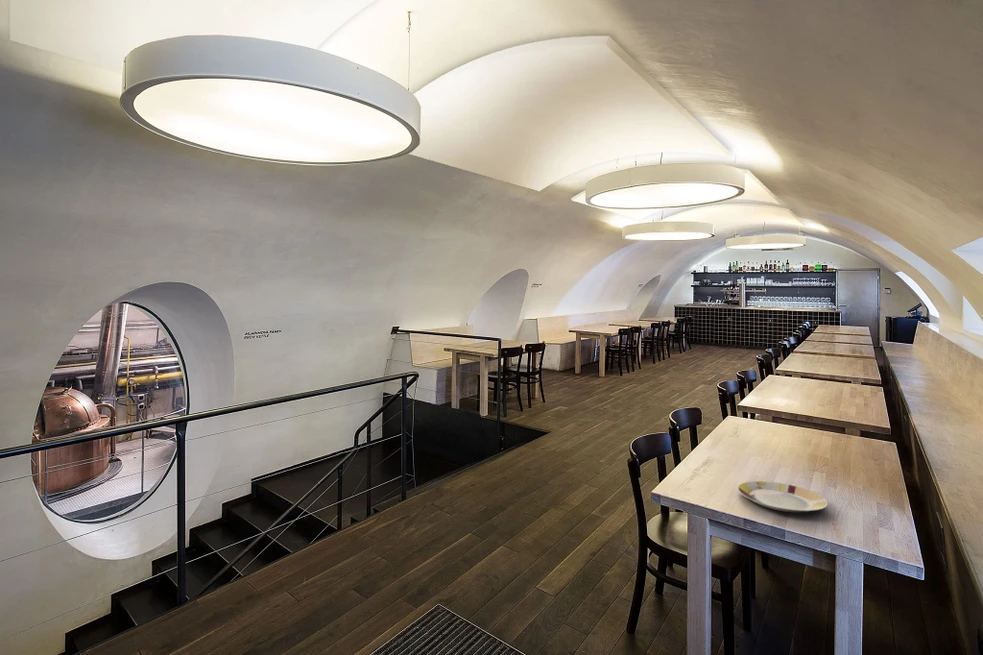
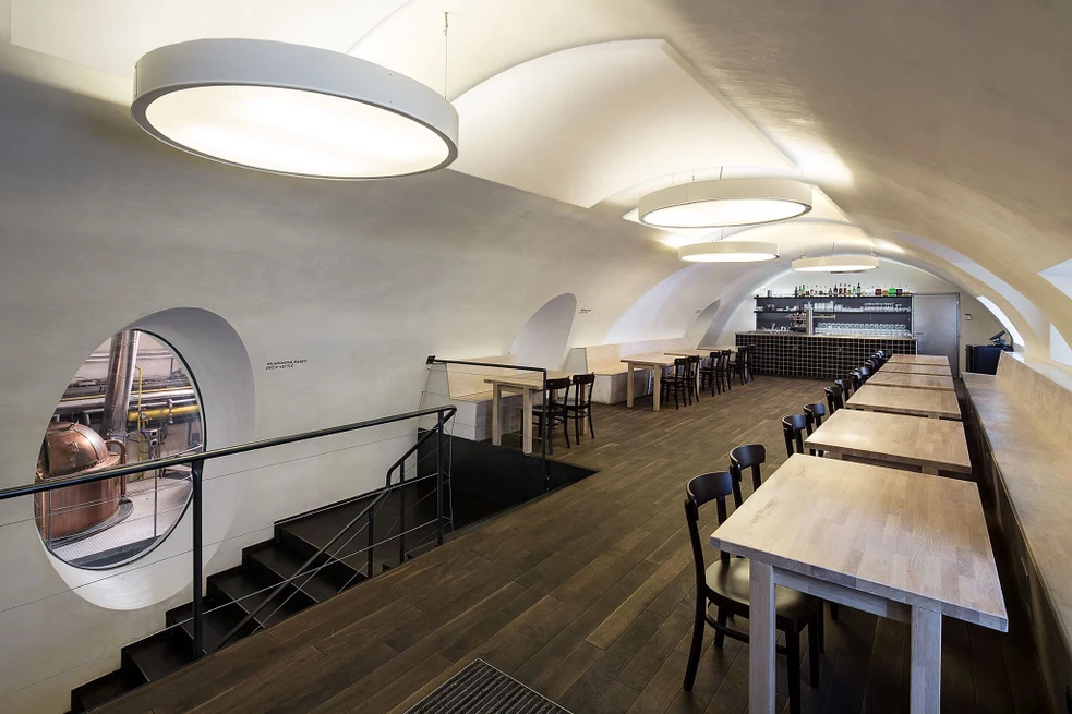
- plate [737,480,829,513]
